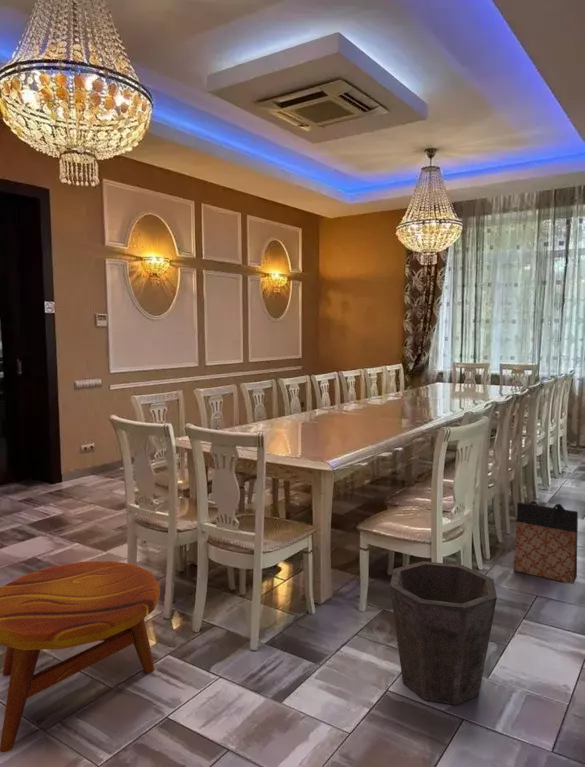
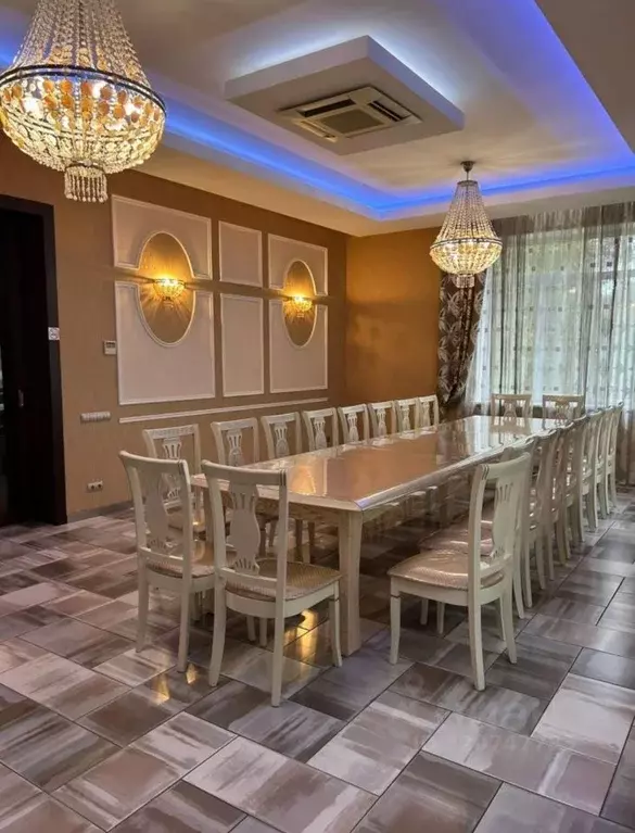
- side table [0,560,161,753]
- bag [512,500,579,585]
- waste bin [389,560,498,706]
